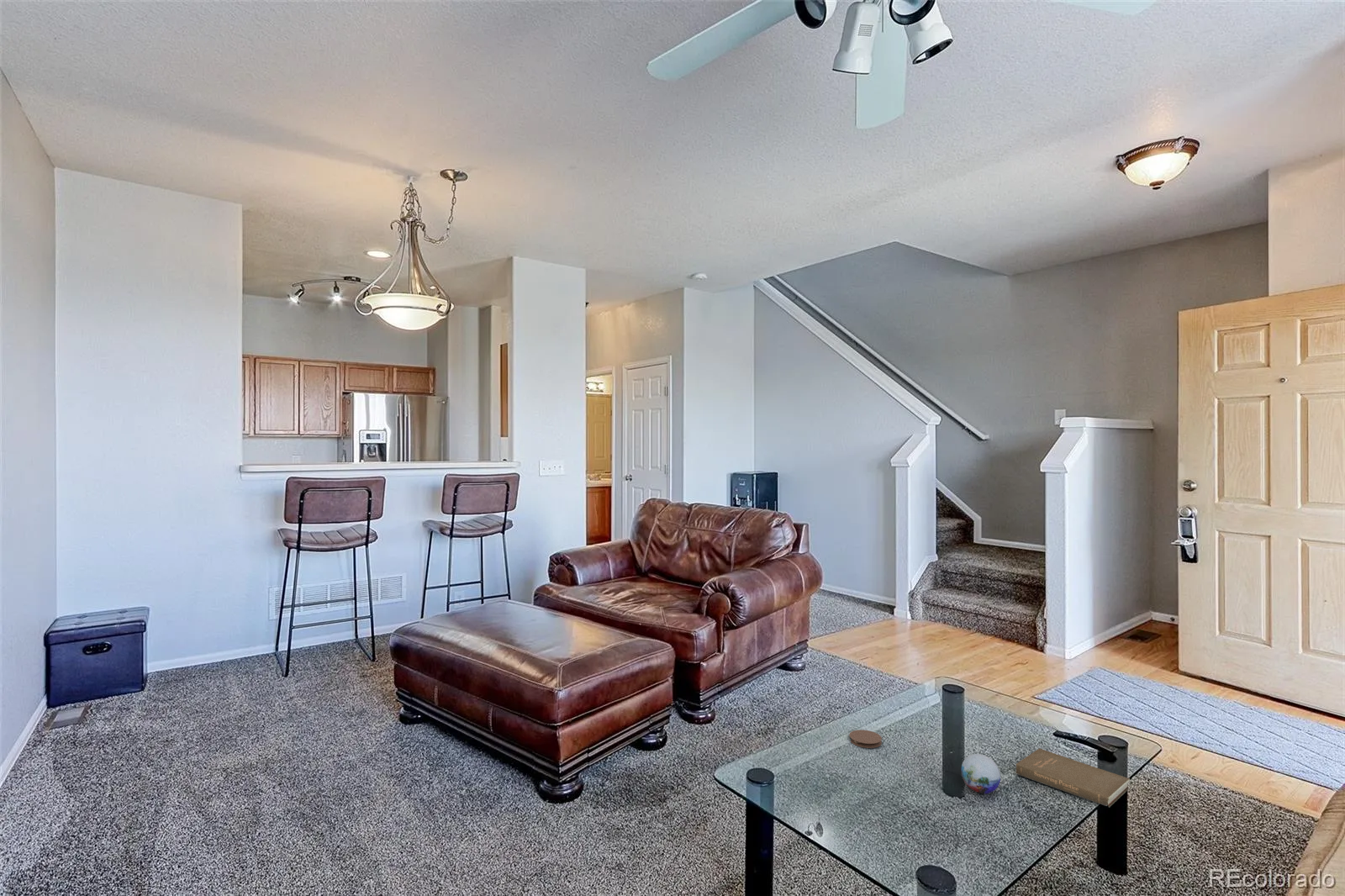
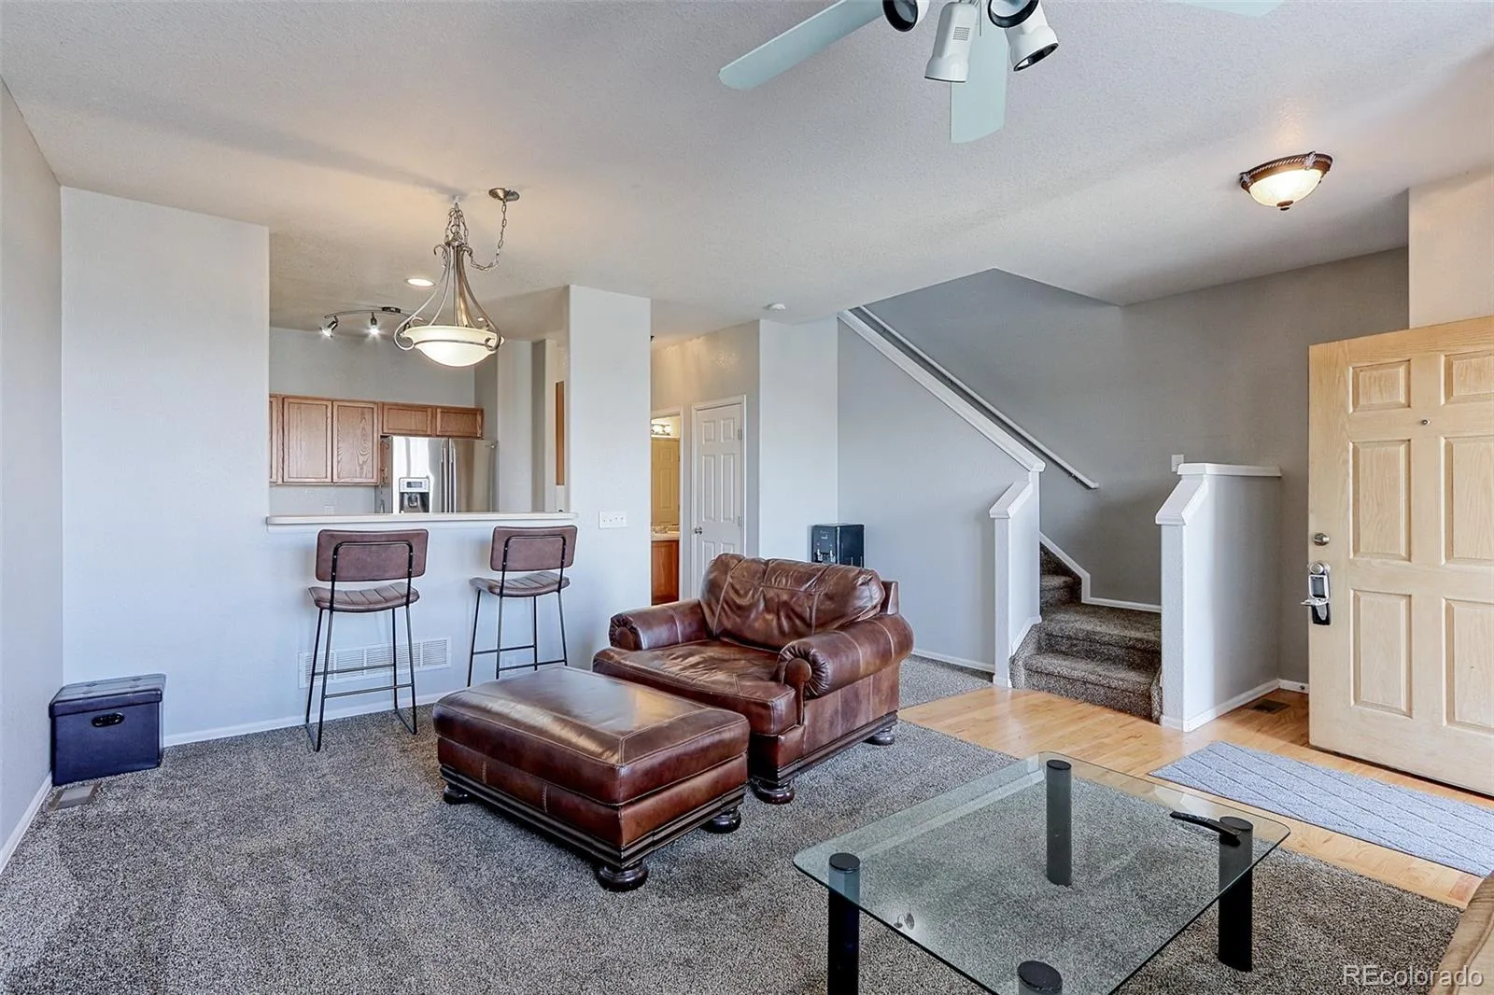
- decorative orb [960,753,1001,794]
- book [1015,747,1131,808]
- coaster [848,729,883,749]
